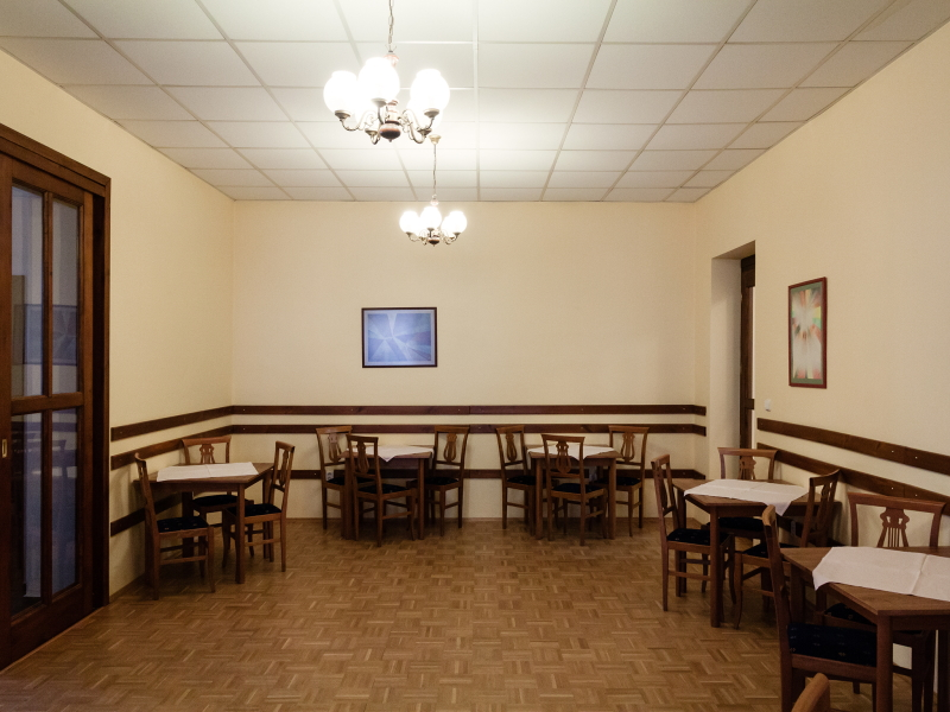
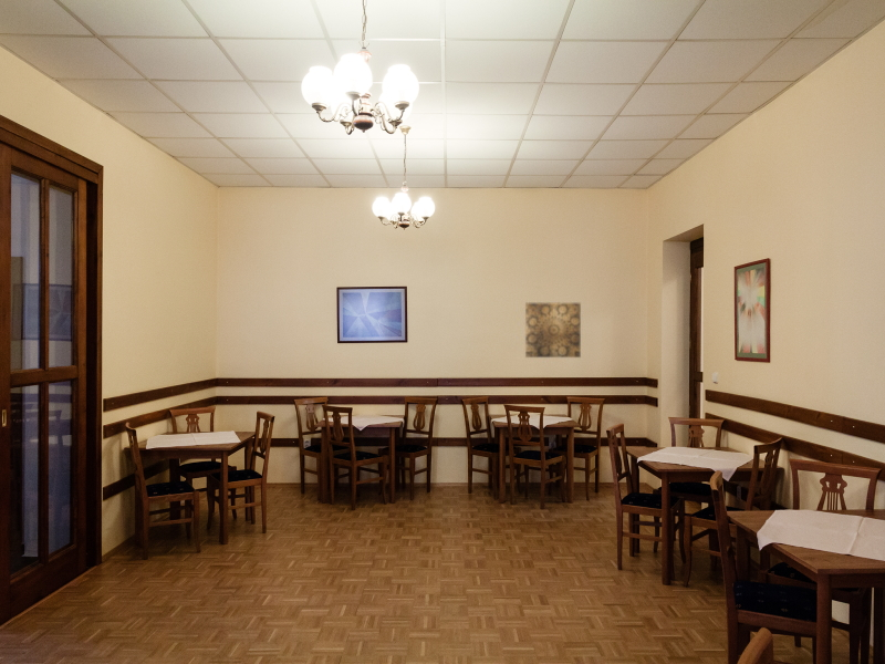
+ wall art [524,302,582,359]
